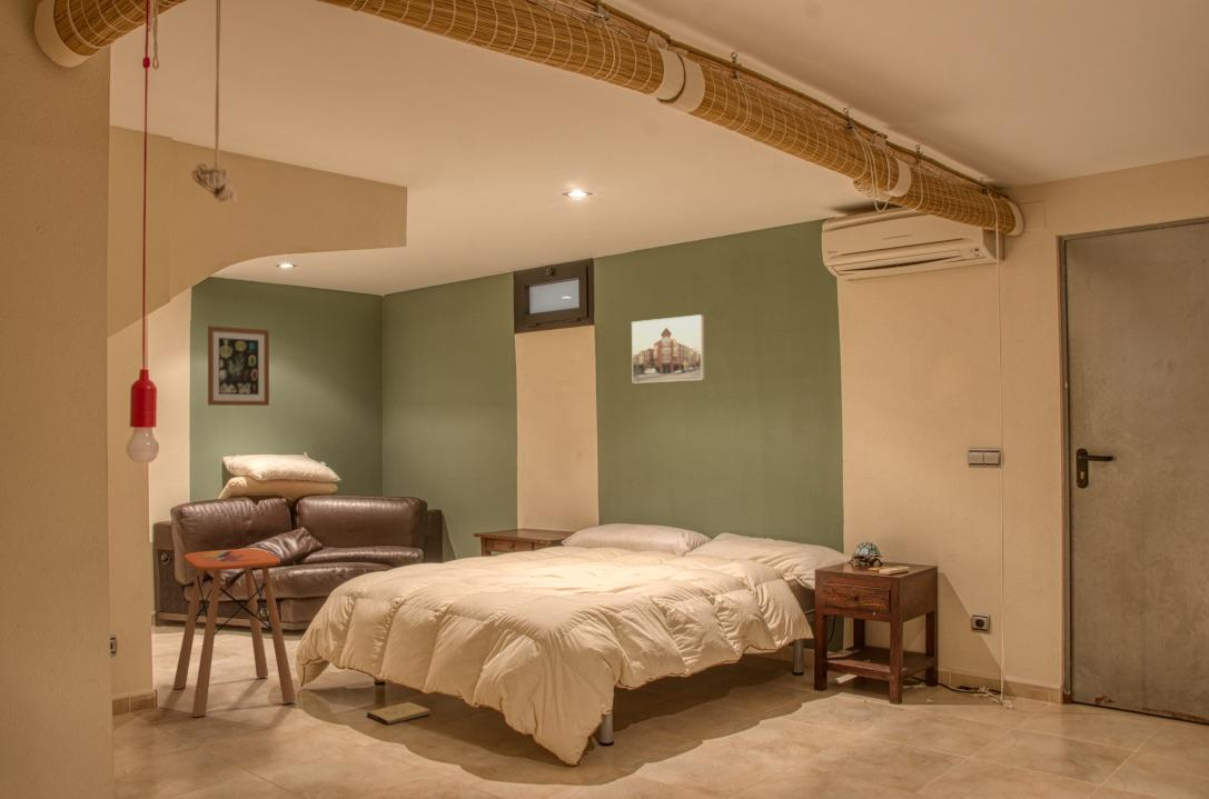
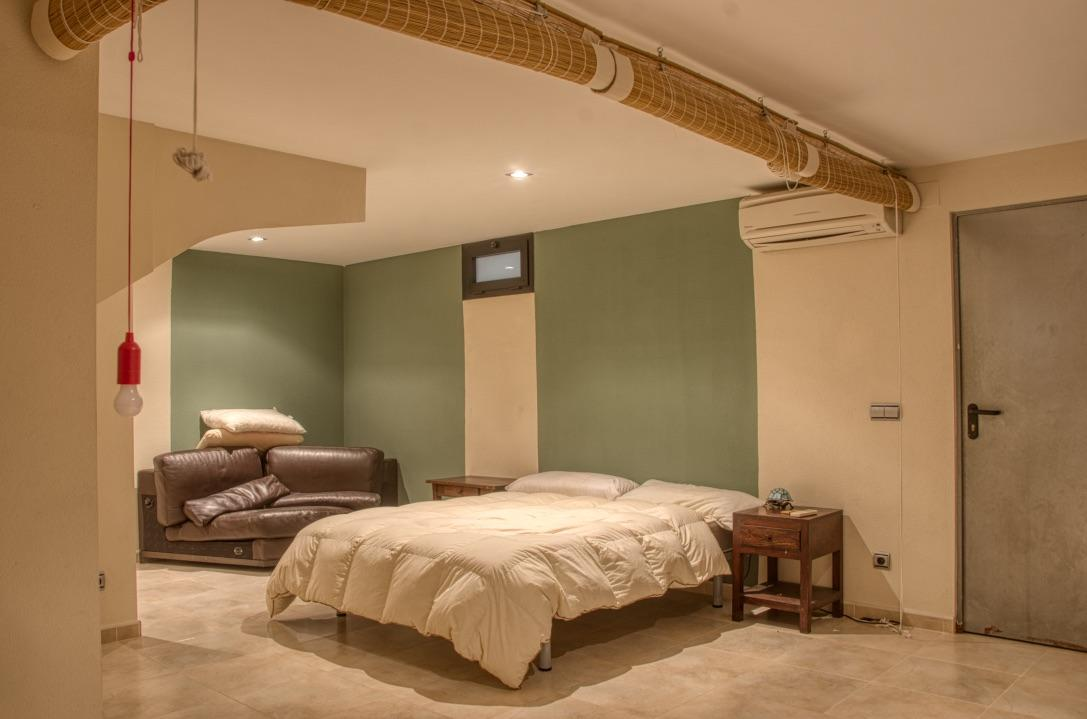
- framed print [631,313,706,384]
- box [366,701,432,726]
- wall art [207,324,270,407]
- side table [172,548,297,718]
